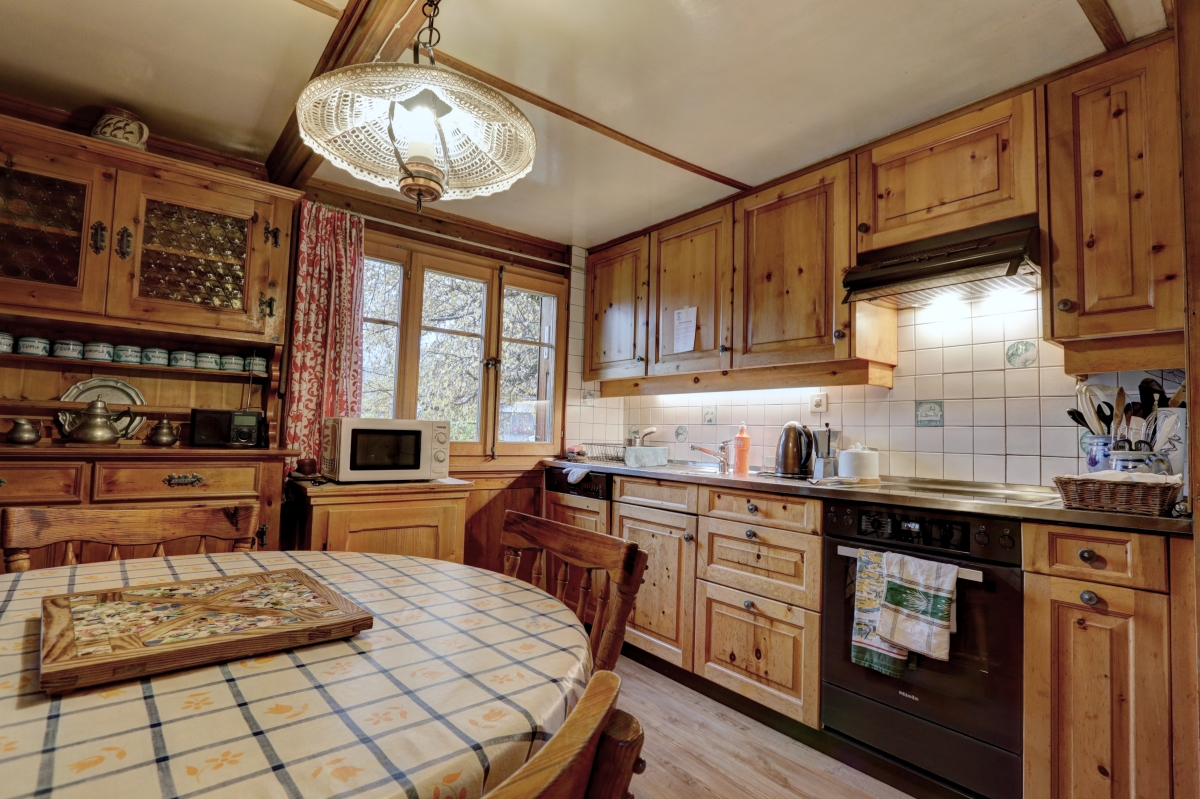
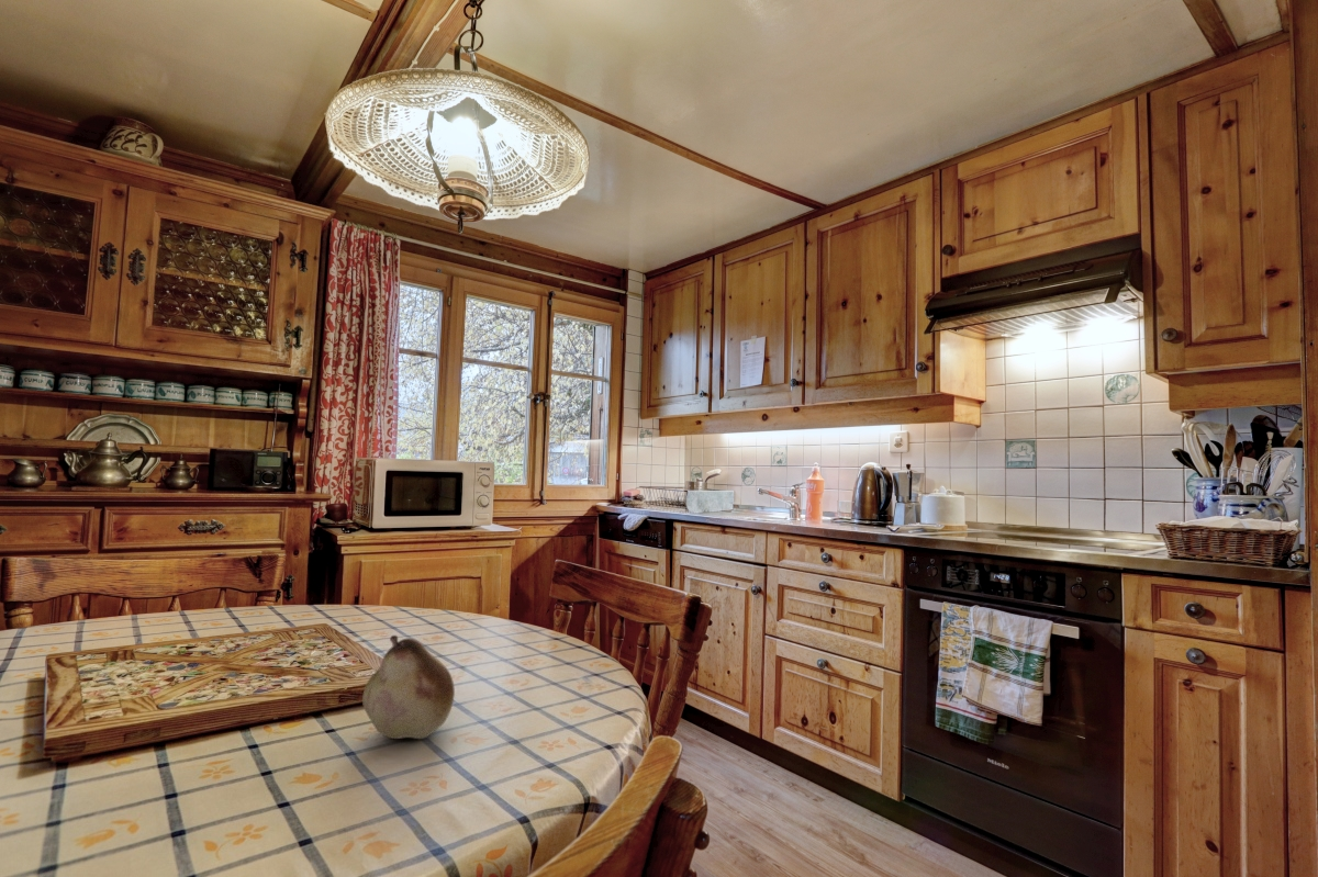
+ fruit [361,634,456,740]
